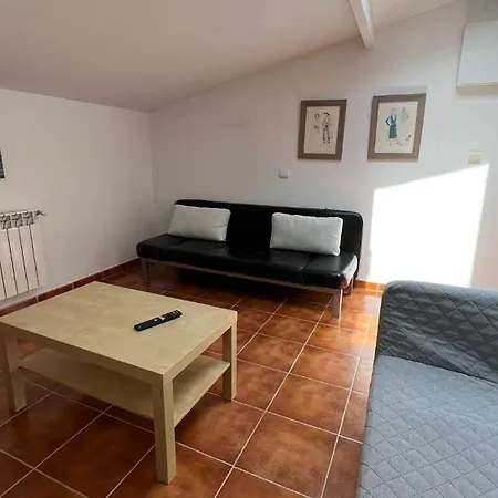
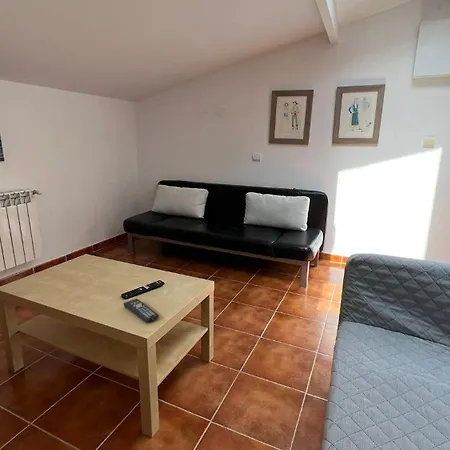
+ remote control [123,298,160,323]
